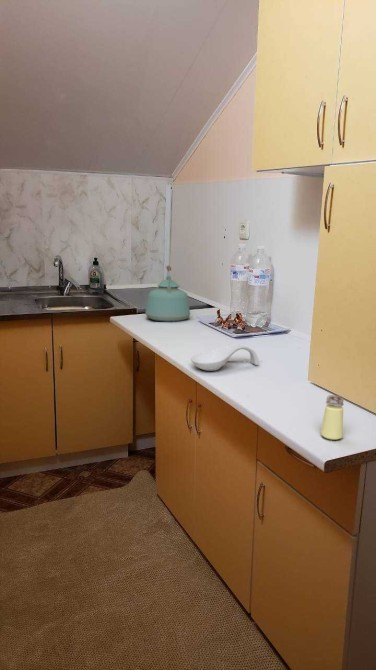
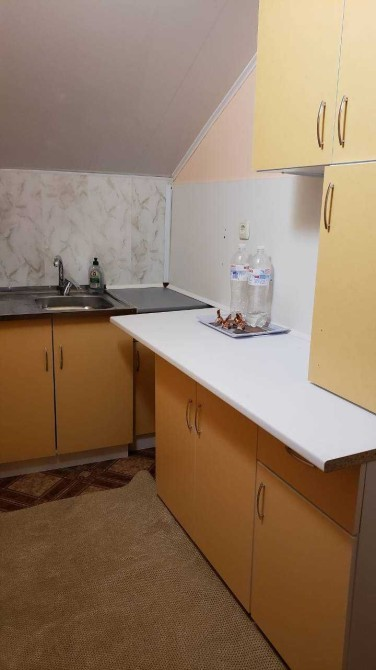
- kettle [144,264,191,323]
- saltshaker [320,394,345,441]
- spoon rest [190,343,260,372]
